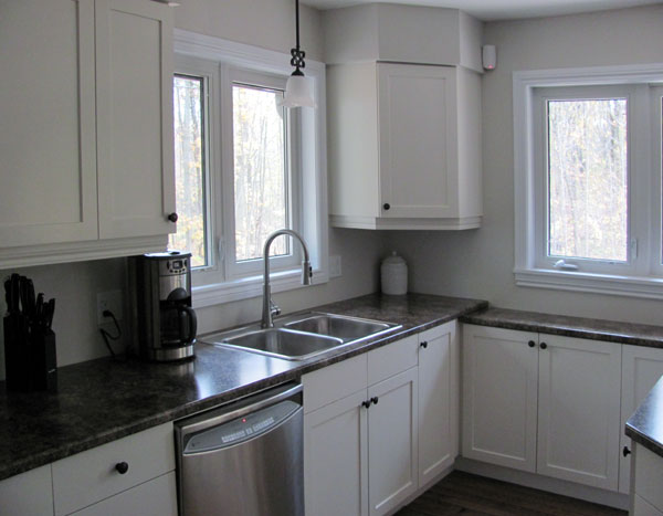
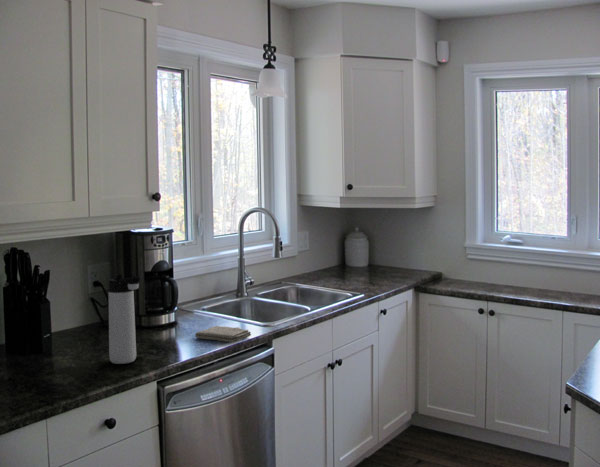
+ thermos bottle [108,274,143,365]
+ washcloth [194,325,252,343]
